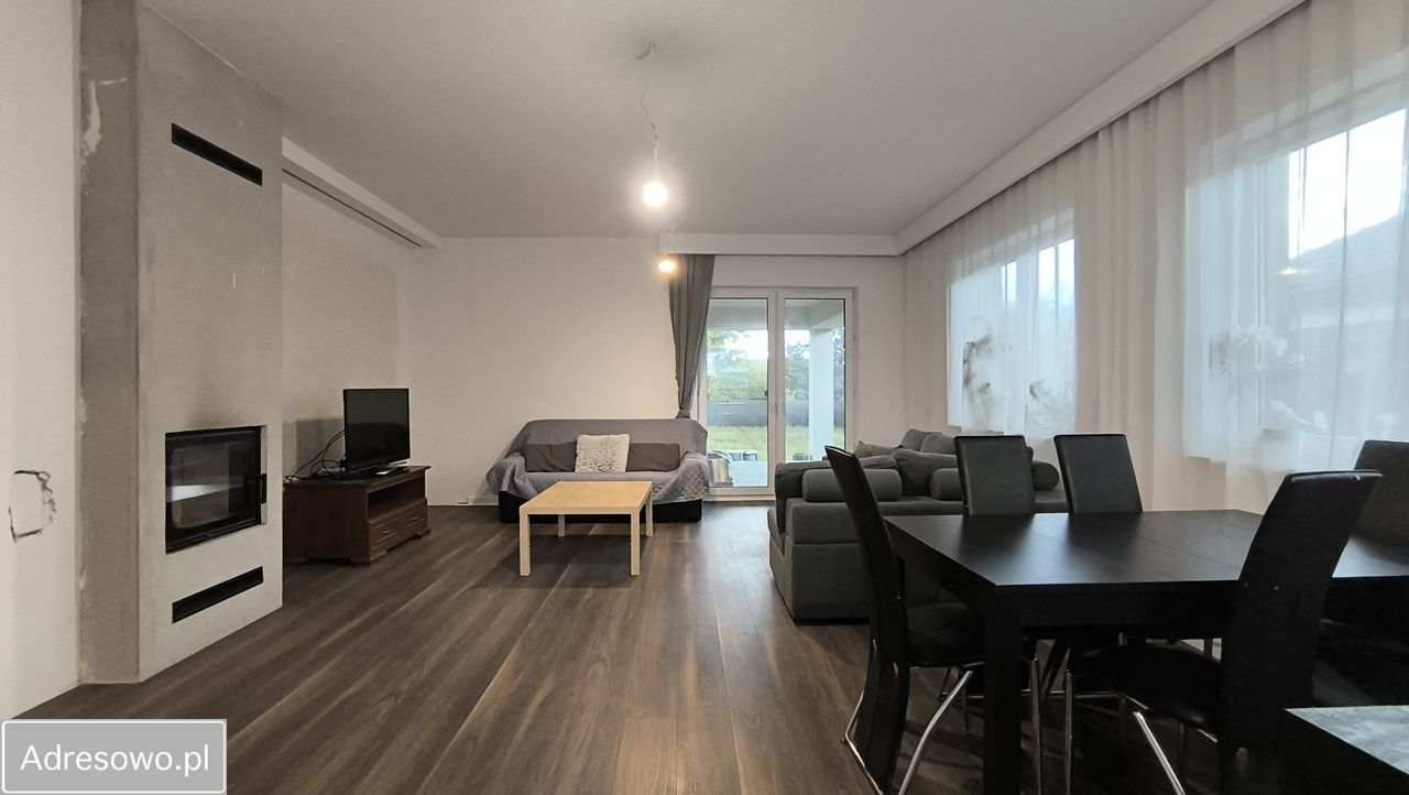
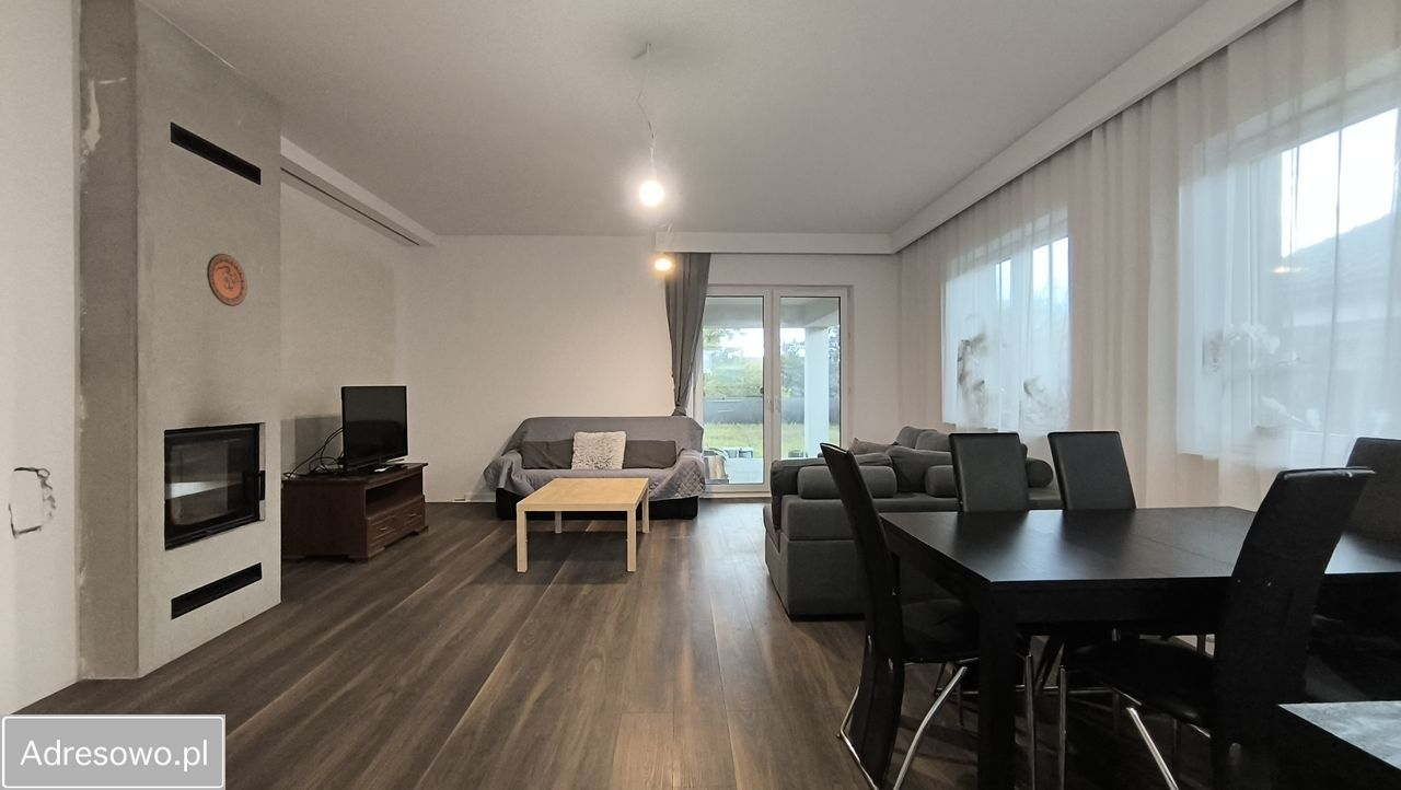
+ decorative plate [206,253,248,307]
